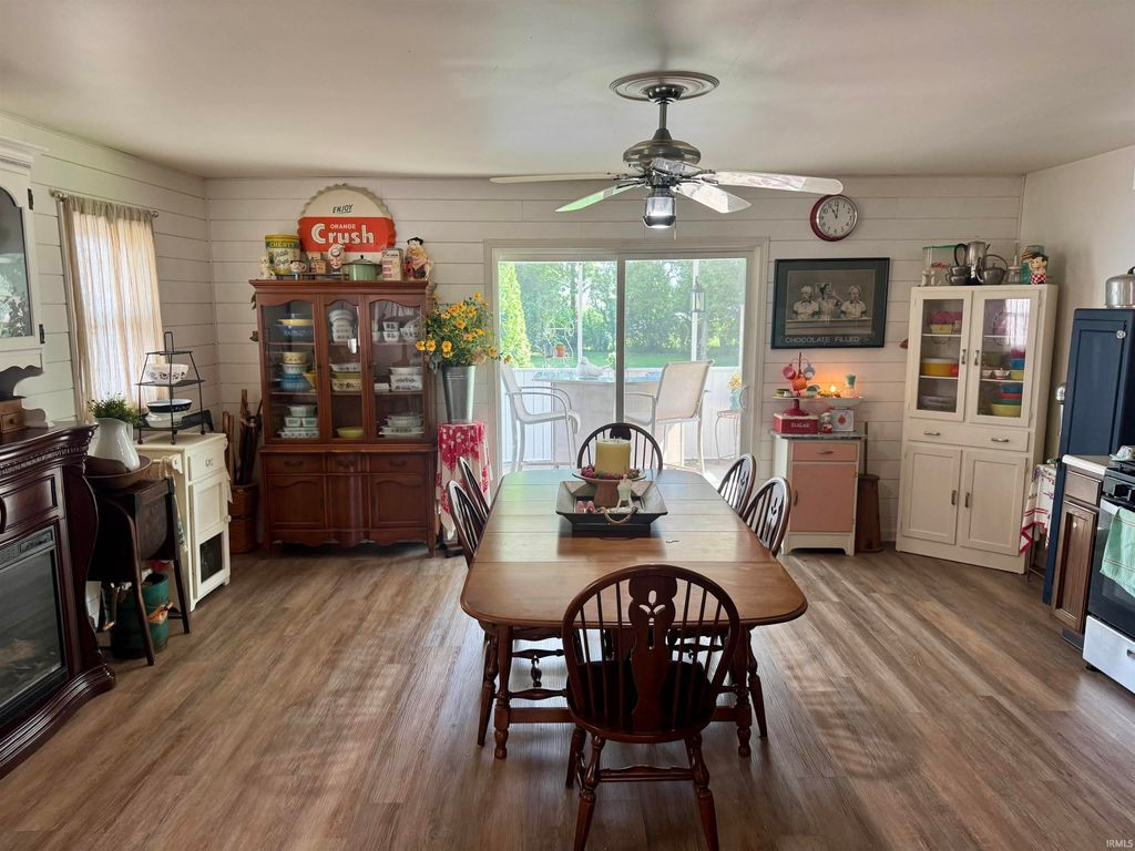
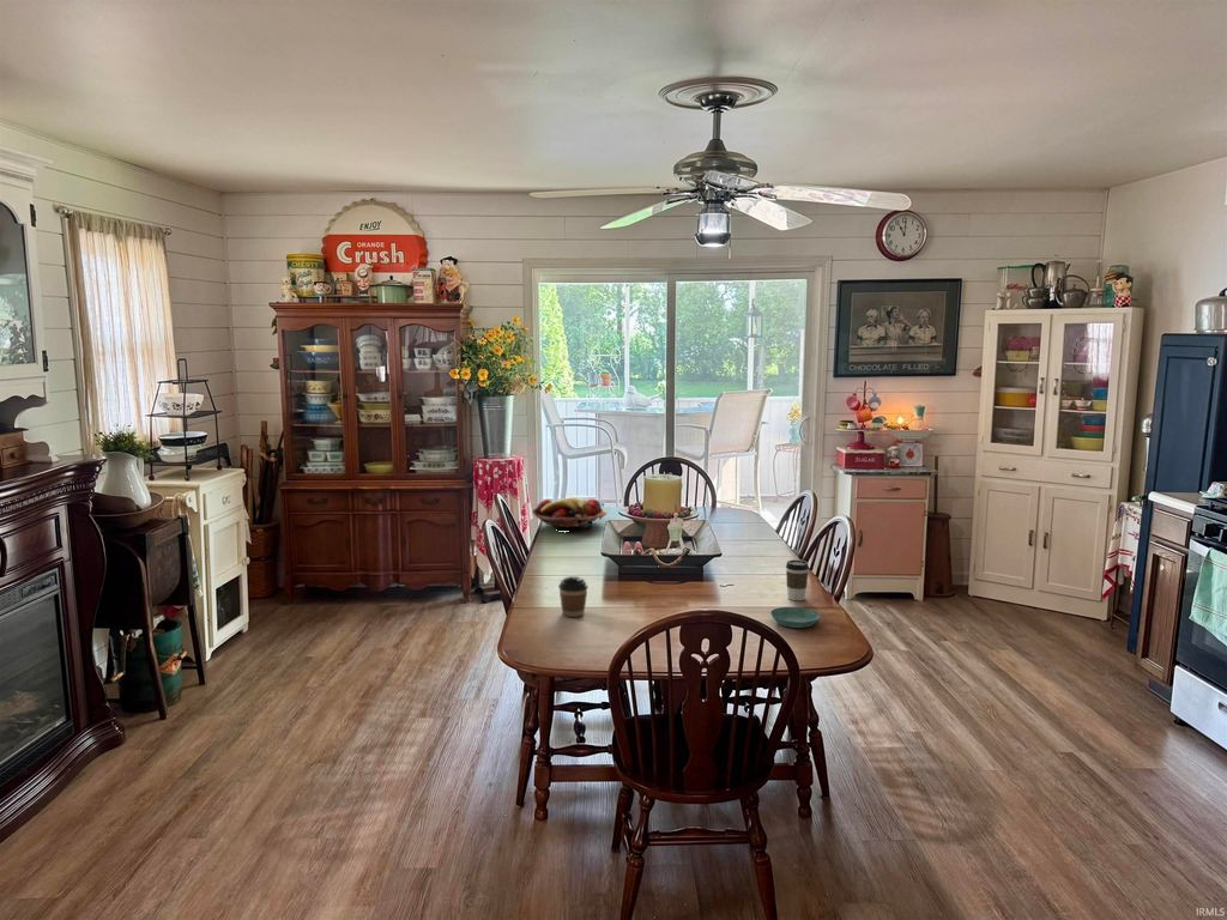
+ coffee cup [557,575,590,618]
+ saucer [769,606,822,629]
+ fruit basket [531,496,608,529]
+ coffee cup [785,558,810,601]
